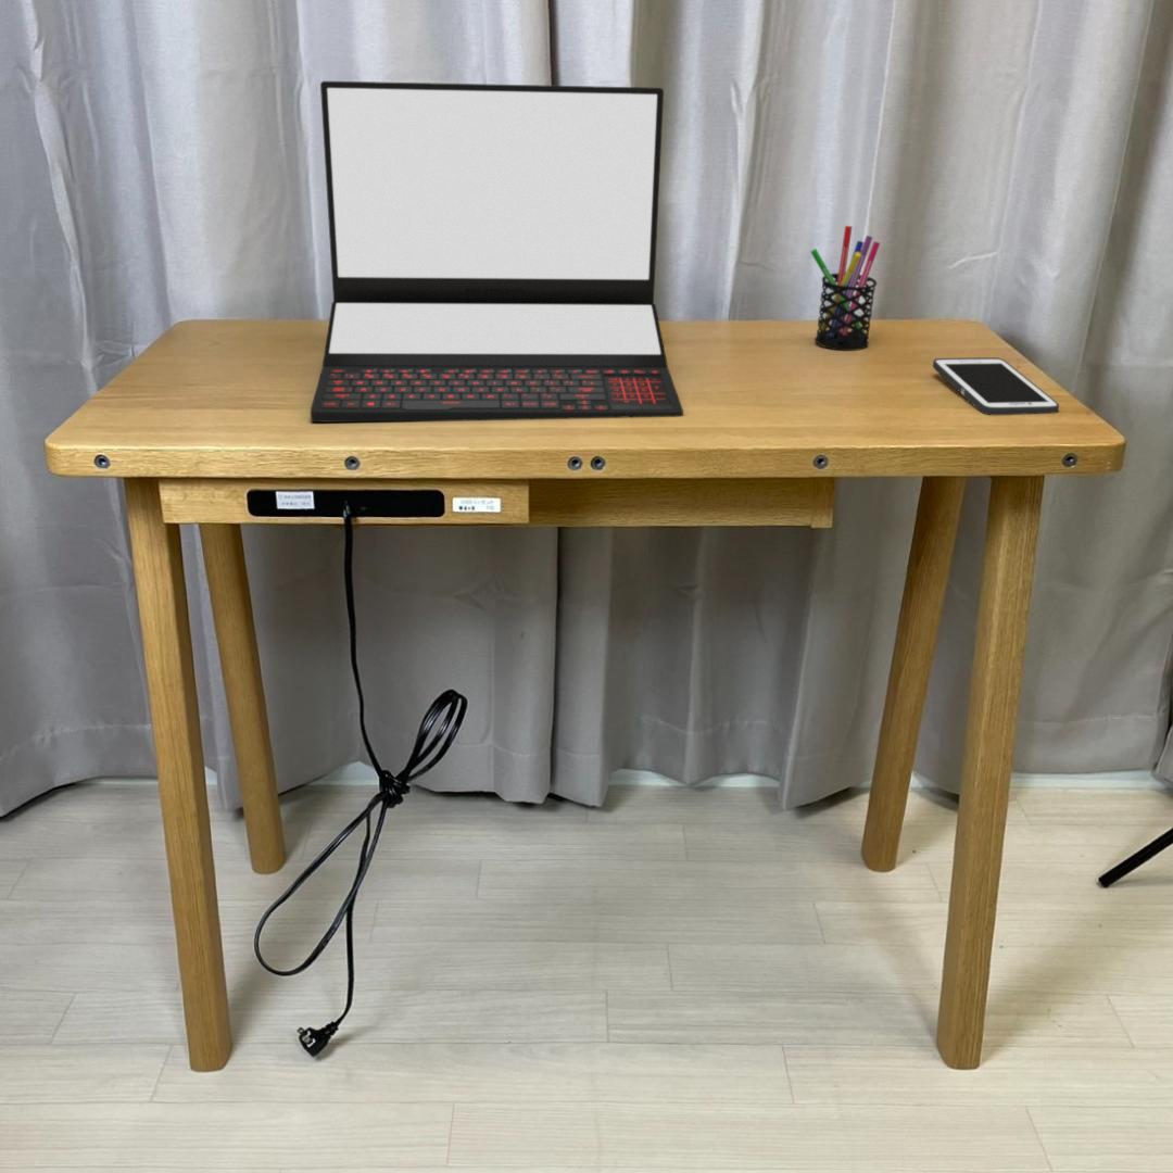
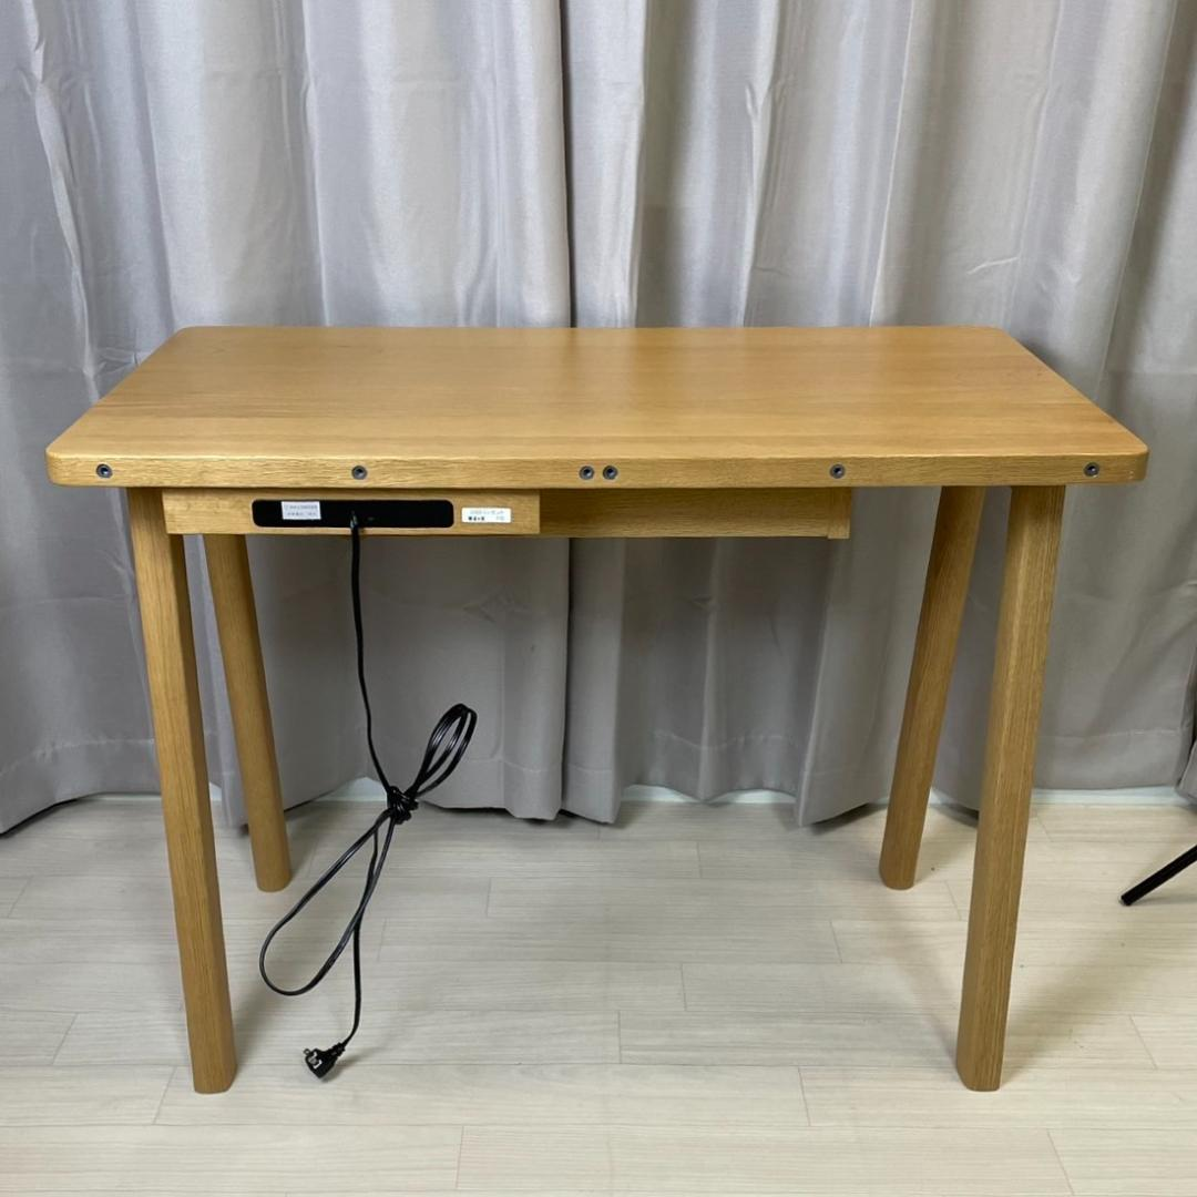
- cell phone [932,356,1060,416]
- pen holder [809,225,881,352]
- laptop [310,80,684,424]
